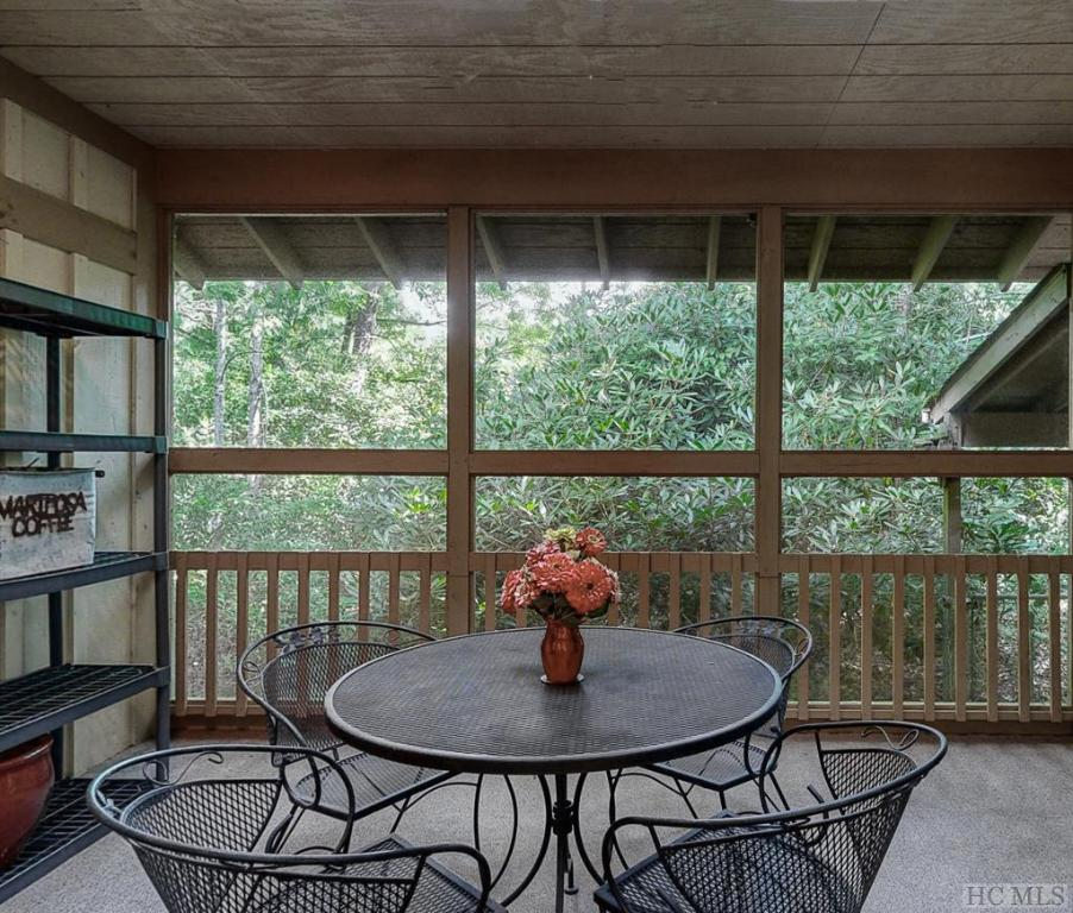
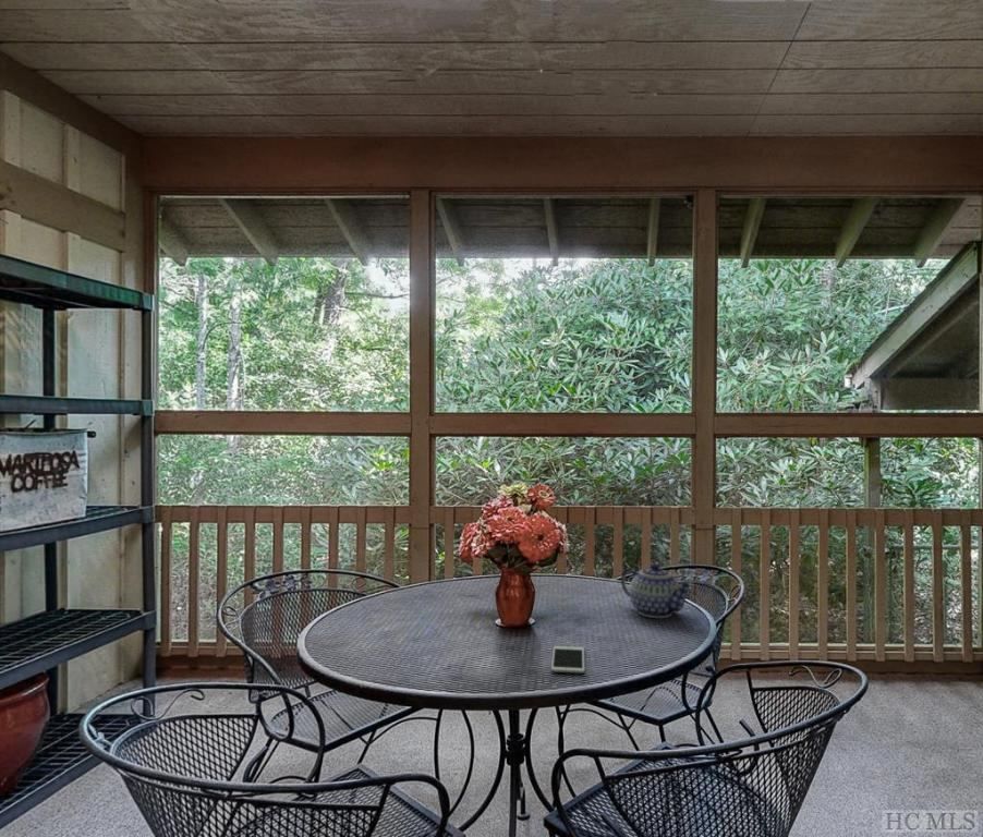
+ cell phone [550,645,585,675]
+ teapot [620,562,693,619]
